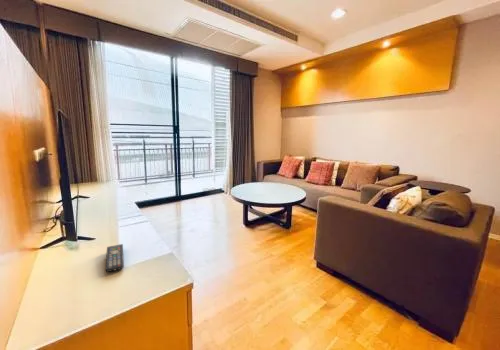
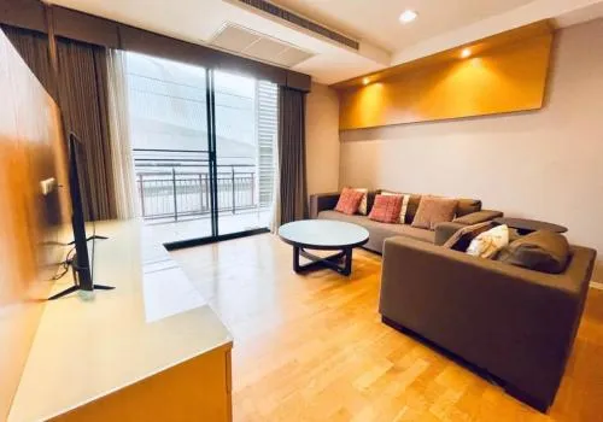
- remote control [105,243,125,273]
